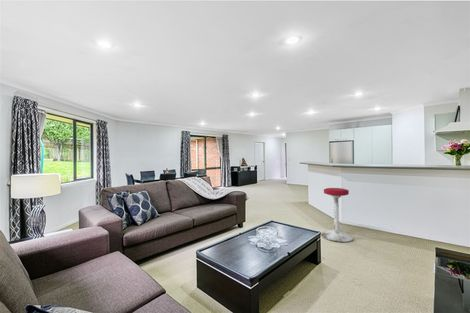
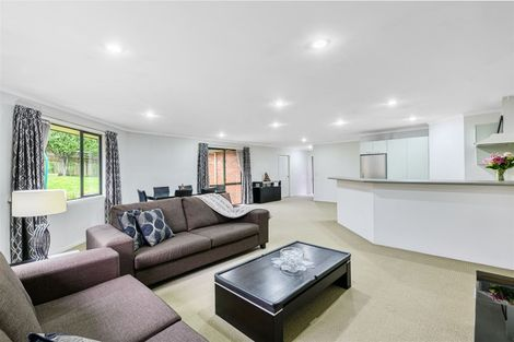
- stool [320,187,354,243]
